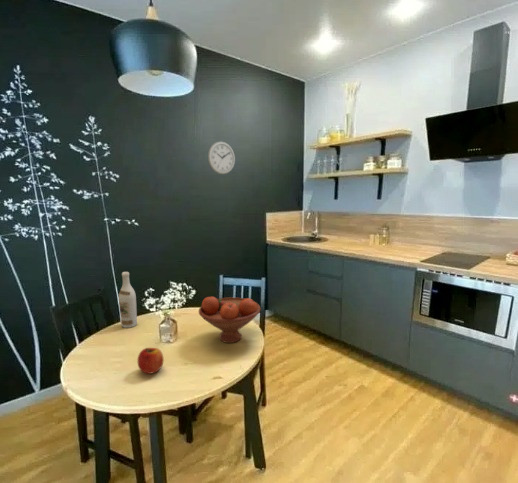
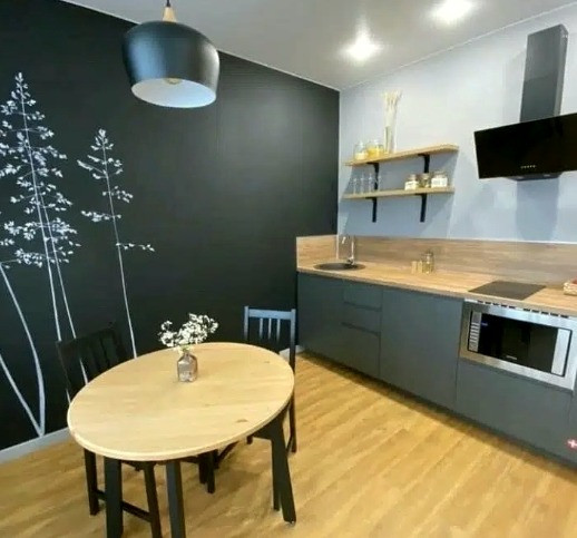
- apple [136,347,165,375]
- wine bottle [118,271,138,329]
- fruit bowl [198,296,262,344]
- wall clock [207,140,236,175]
